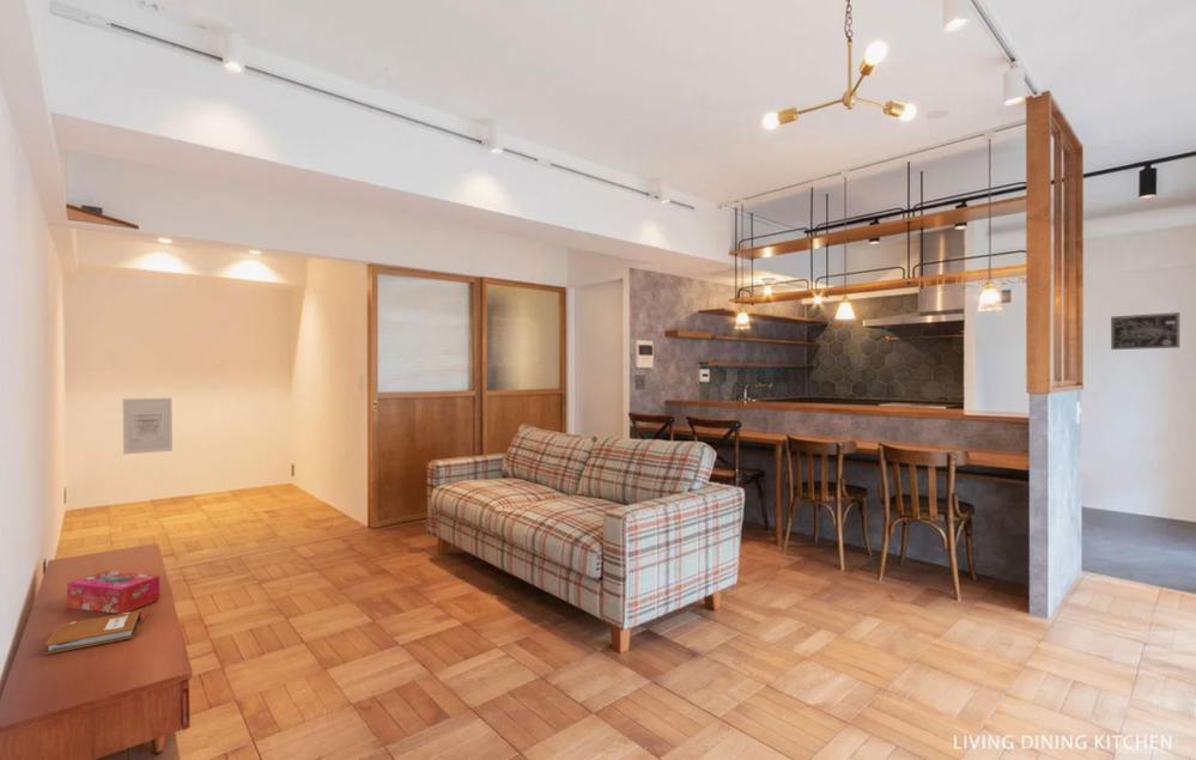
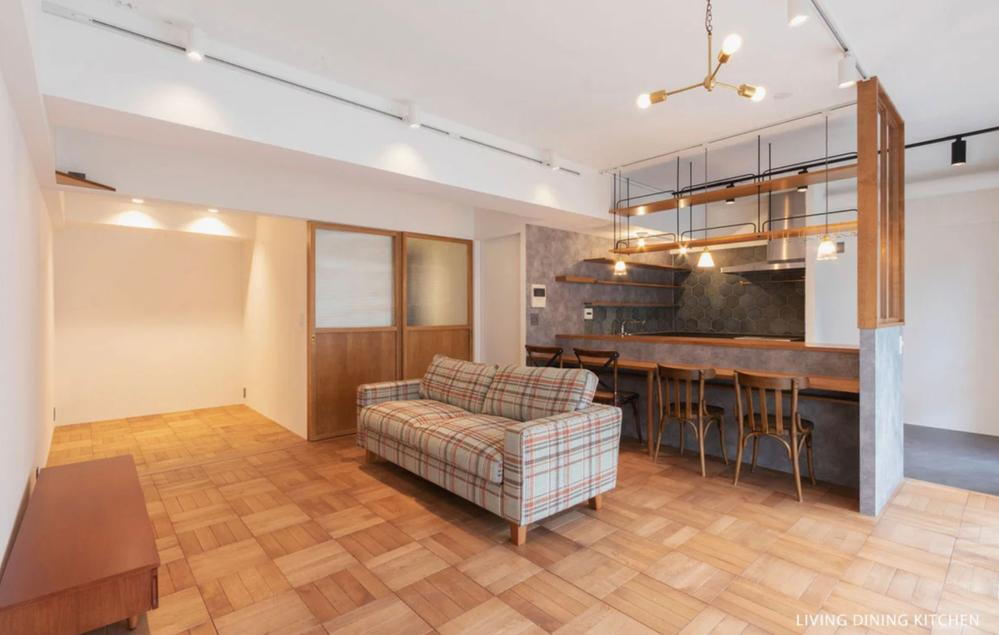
- wall art [1110,311,1180,351]
- tissue box [66,570,160,614]
- wall art [122,397,174,456]
- notebook [43,609,145,656]
